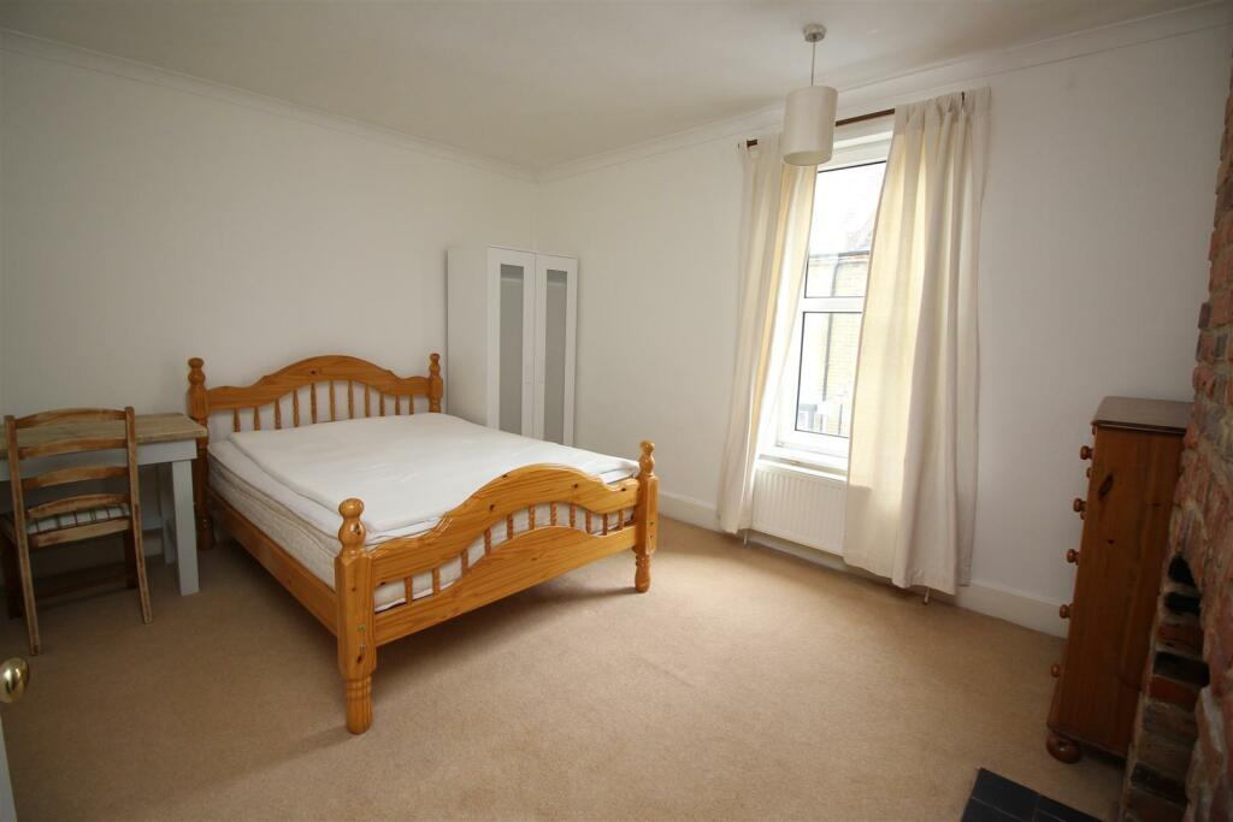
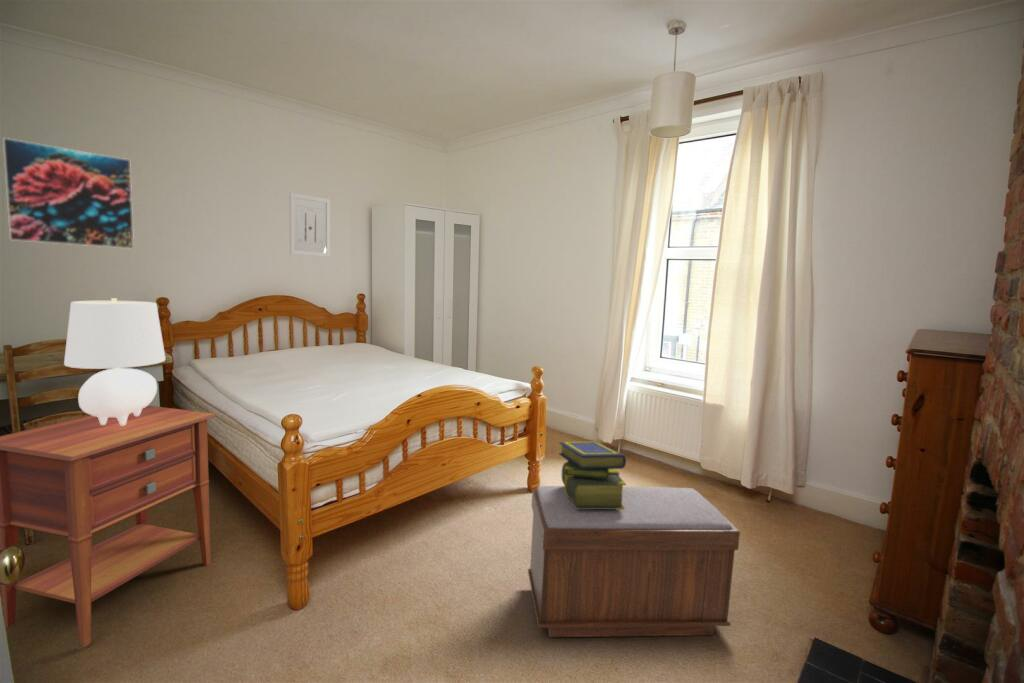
+ stack of books [558,441,627,510]
+ table lamp [63,297,167,426]
+ wall art [289,191,331,258]
+ bench [527,485,741,638]
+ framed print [2,137,135,250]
+ nightstand [0,405,217,649]
